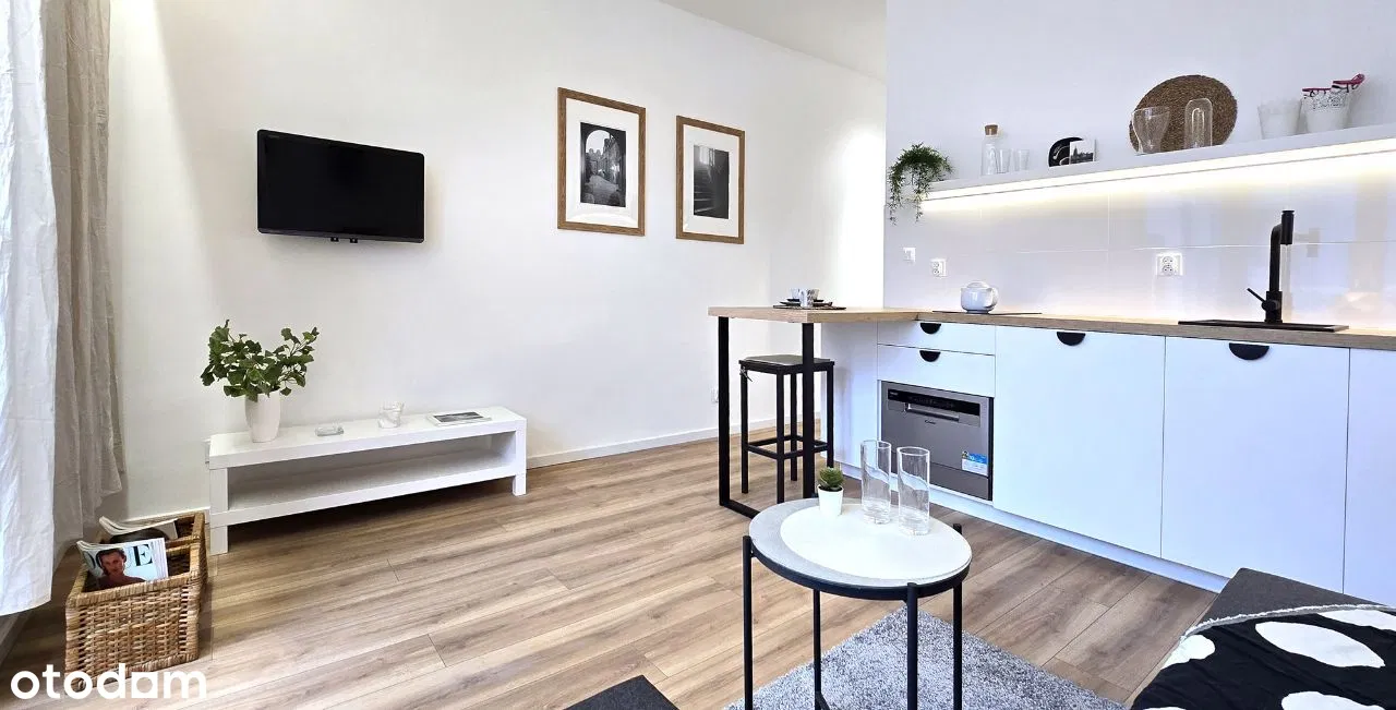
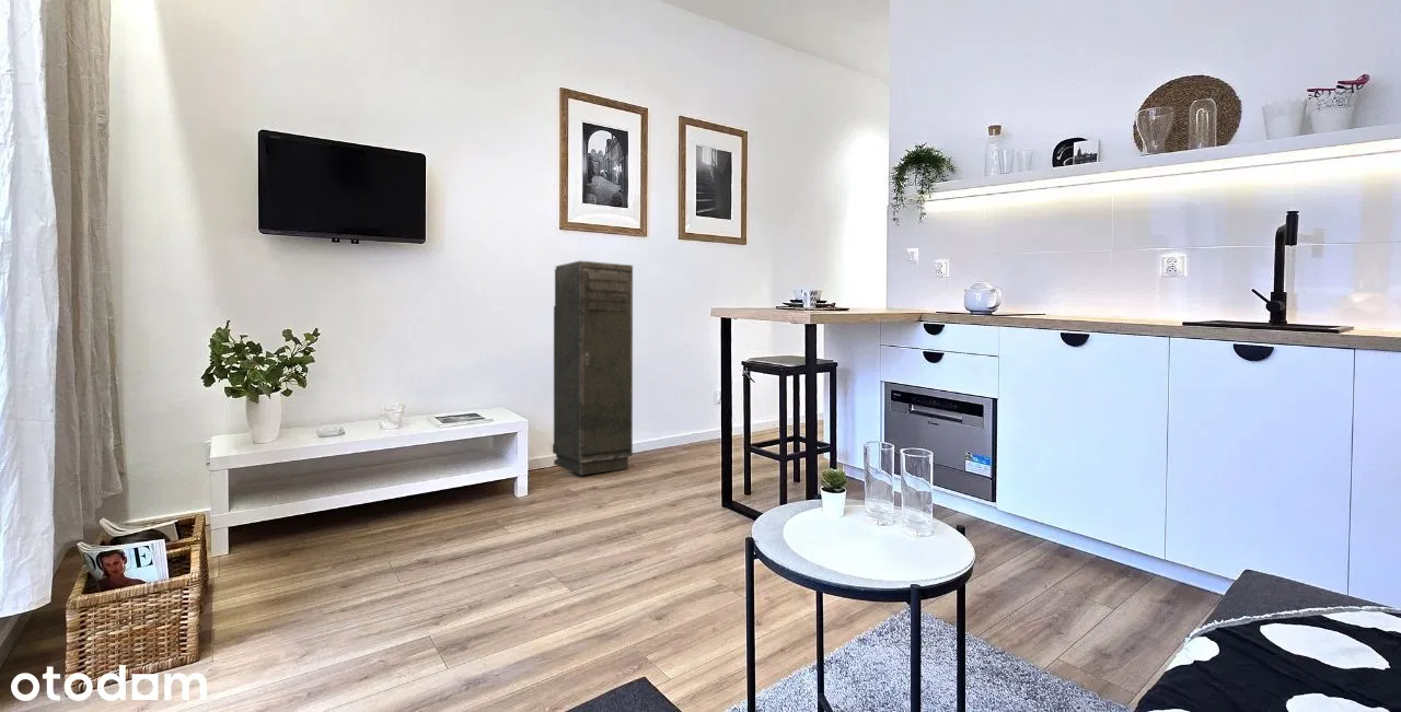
+ storage cabinet [552,259,634,476]
